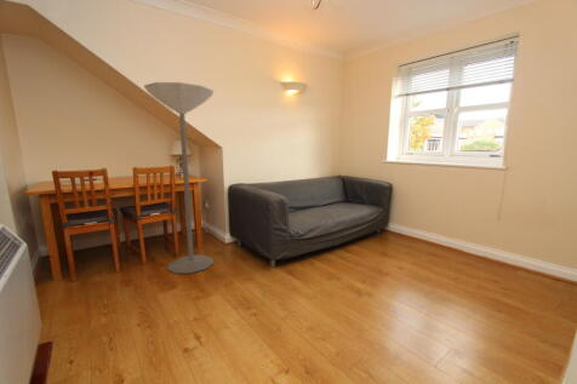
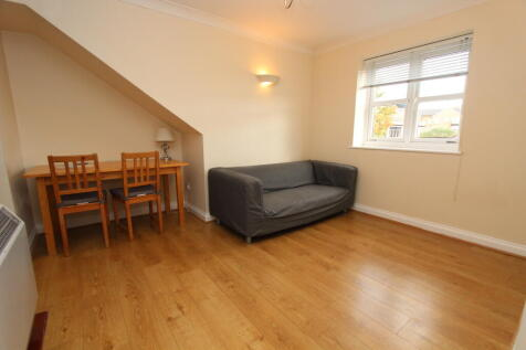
- floor lamp [143,81,215,275]
